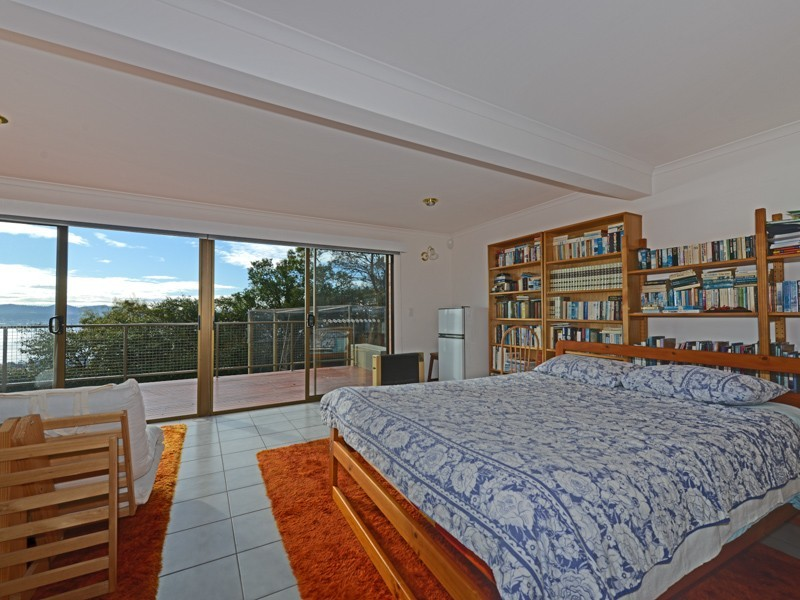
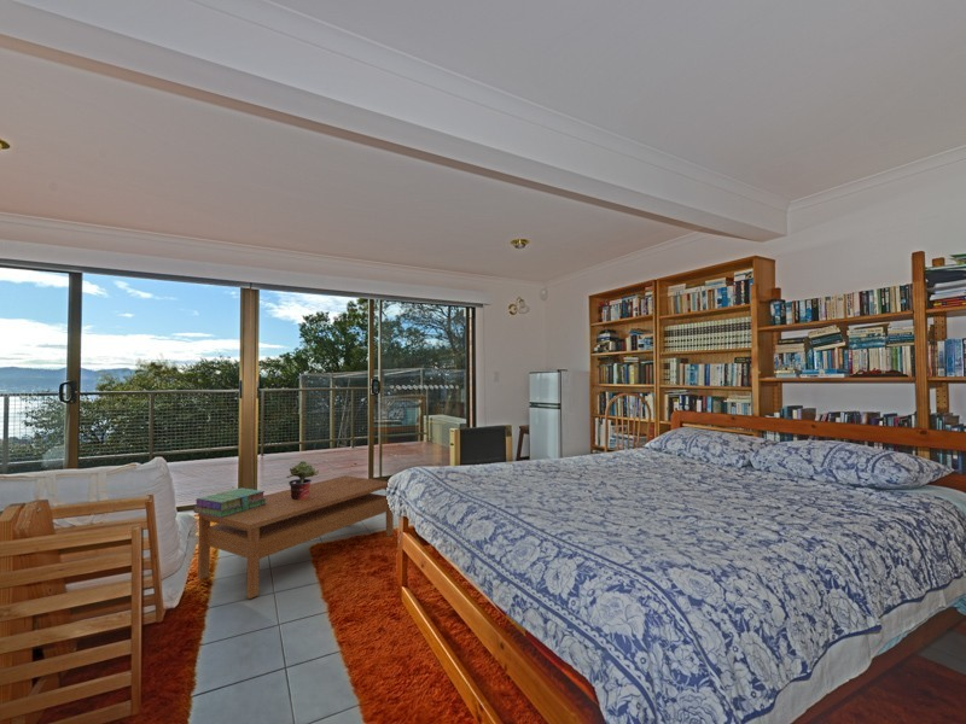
+ coffee table [197,474,395,600]
+ stack of books [192,486,267,518]
+ potted plant [285,460,320,500]
